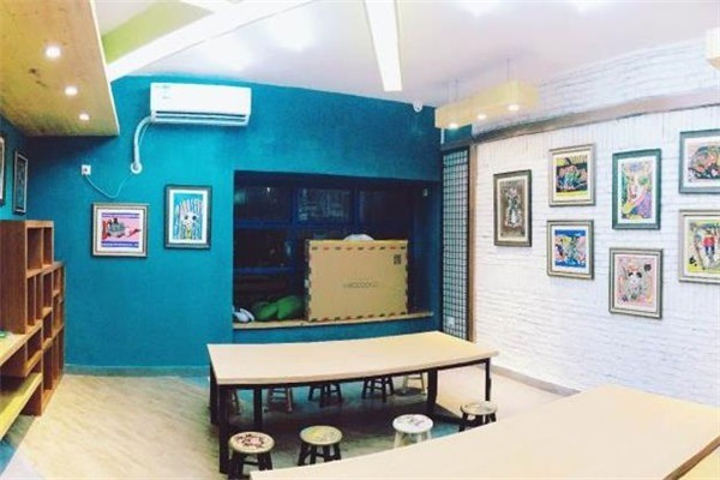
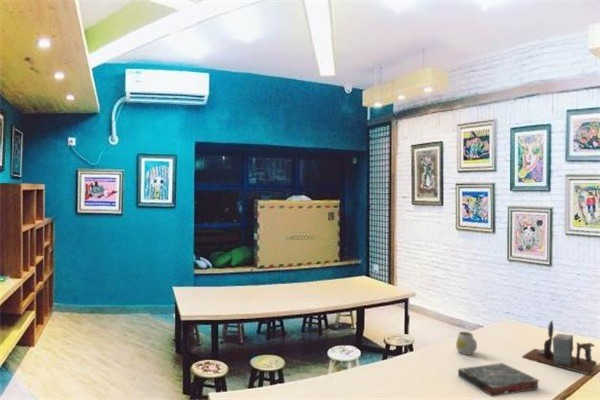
+ desk organizer [521,319,598,375]
+ mug [455,331,478,355]
+ book [457,362,540,398]
